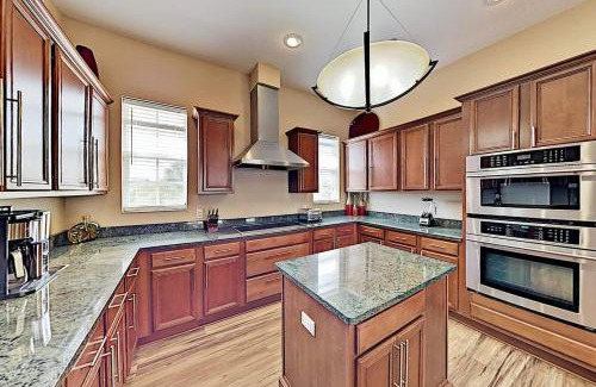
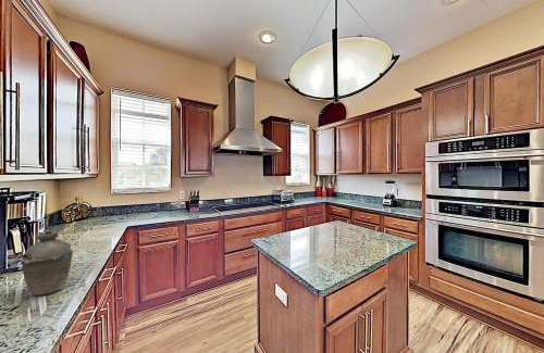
+ kettle [18,229,74,297]
